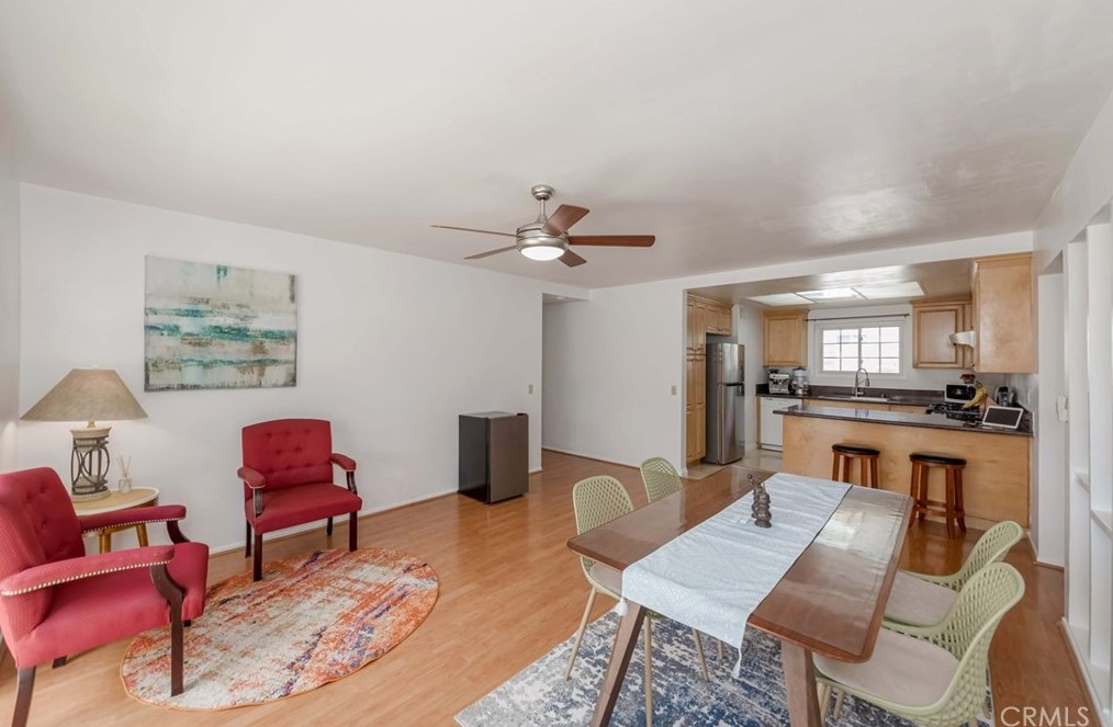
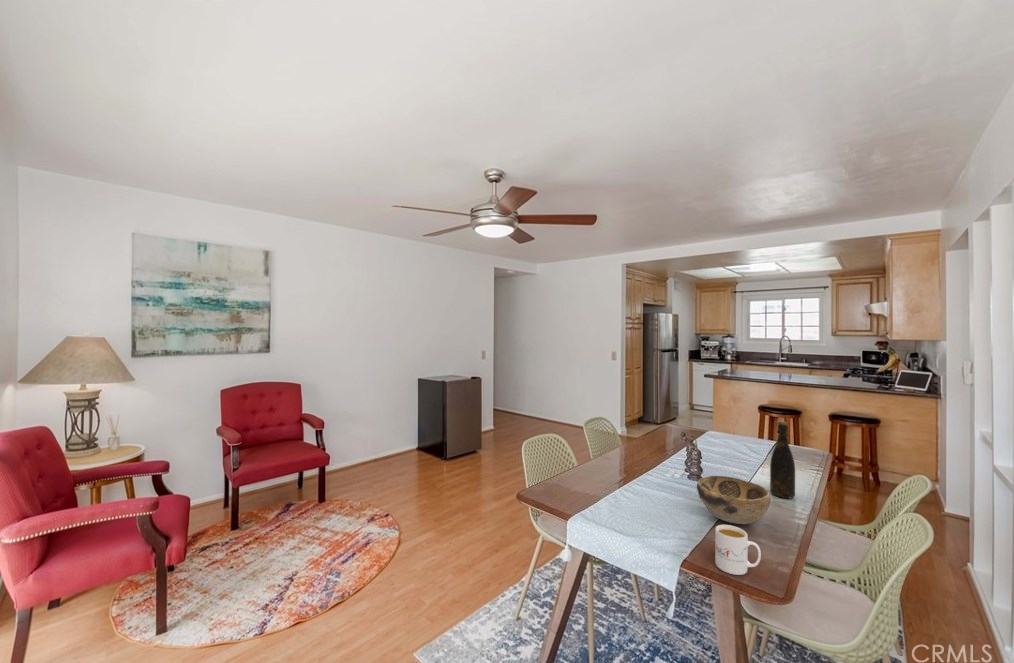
+ mug [714,524,762,576]
+ decorative bowl [696,475,772,525]
+ bottle [769,420,796,499]
